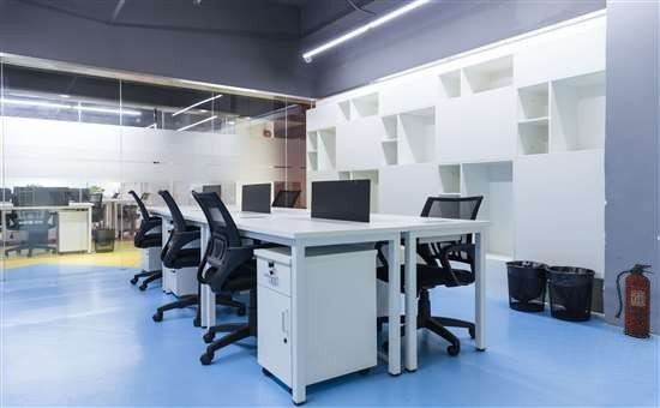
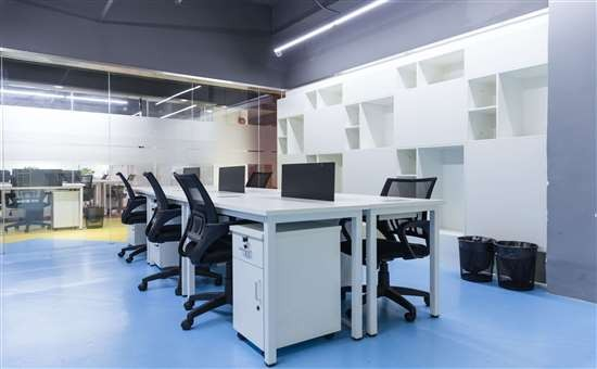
- fire extinguisher [613,263,655,340]
